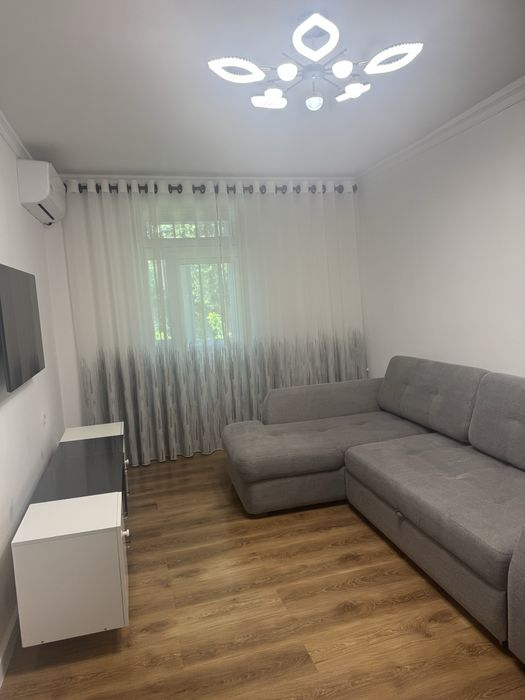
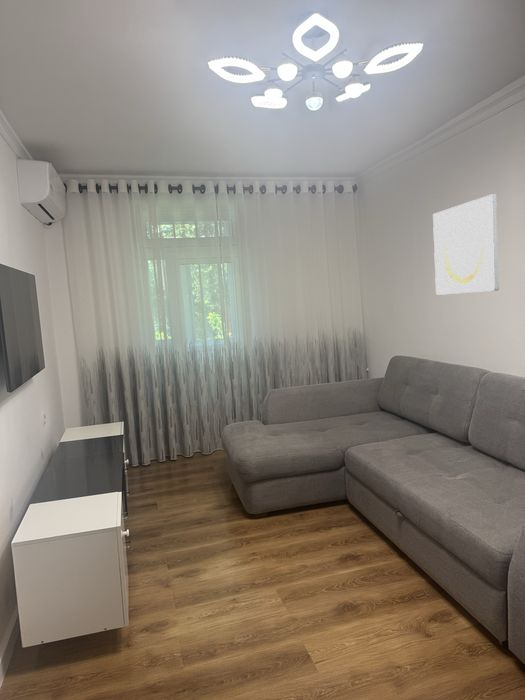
+ wall art [432,194,500,296]
